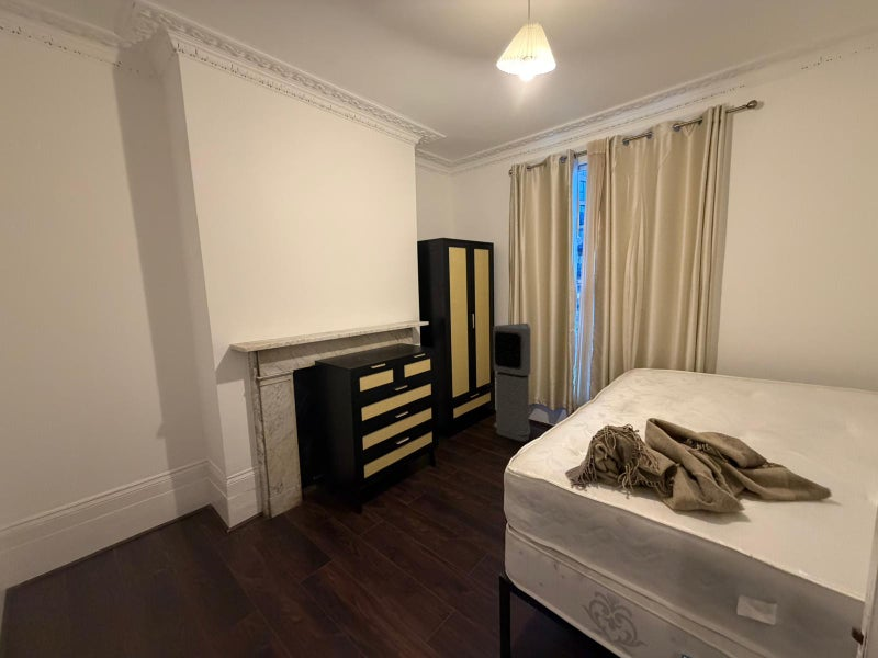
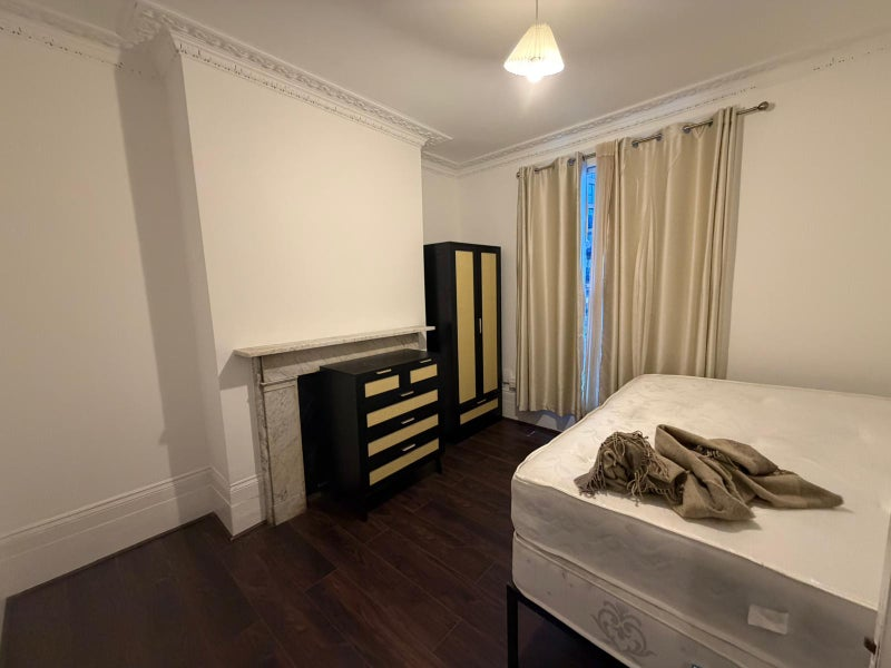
- air purifier [492,322,531,443]
